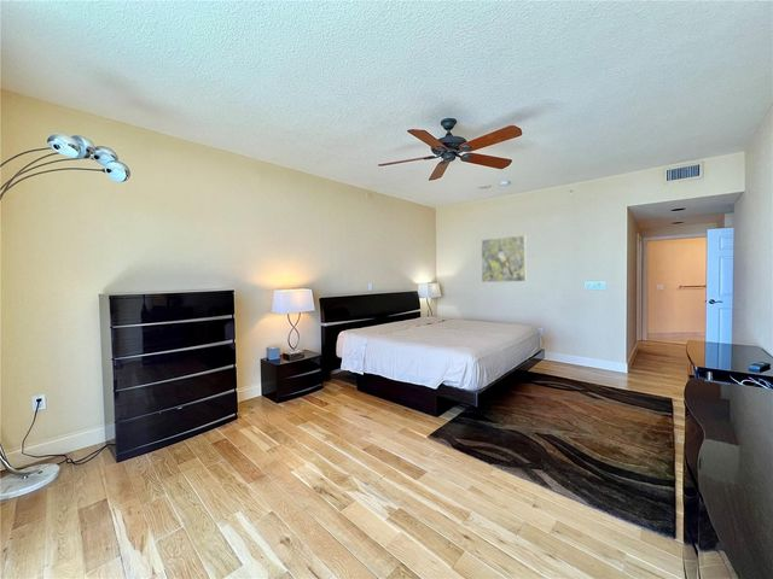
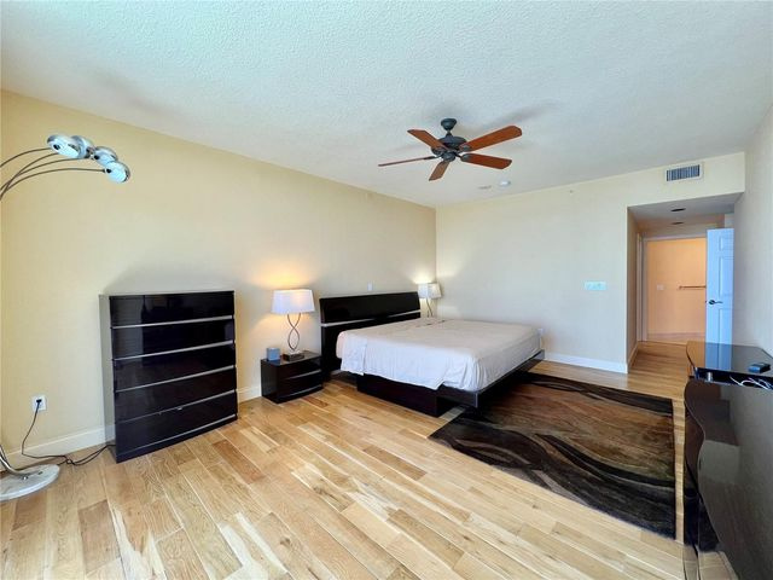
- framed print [481,234,527,283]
